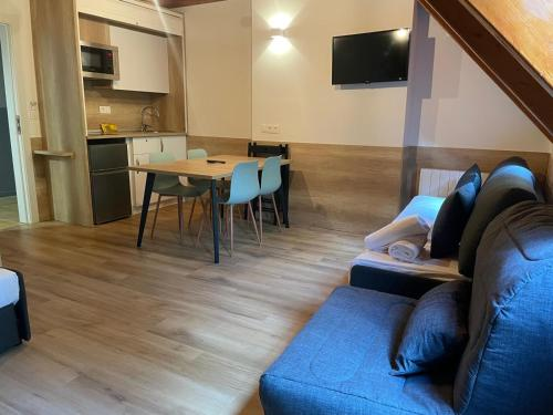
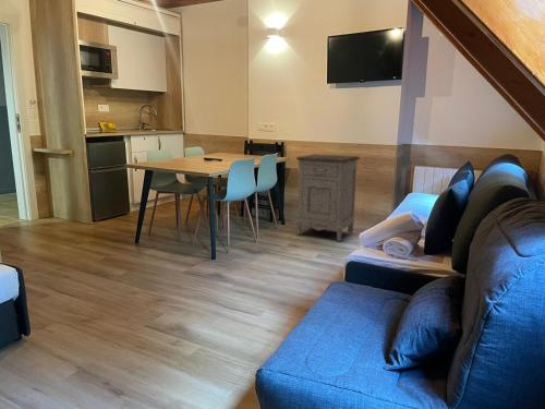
+ nightstand [294,154,361,242]
